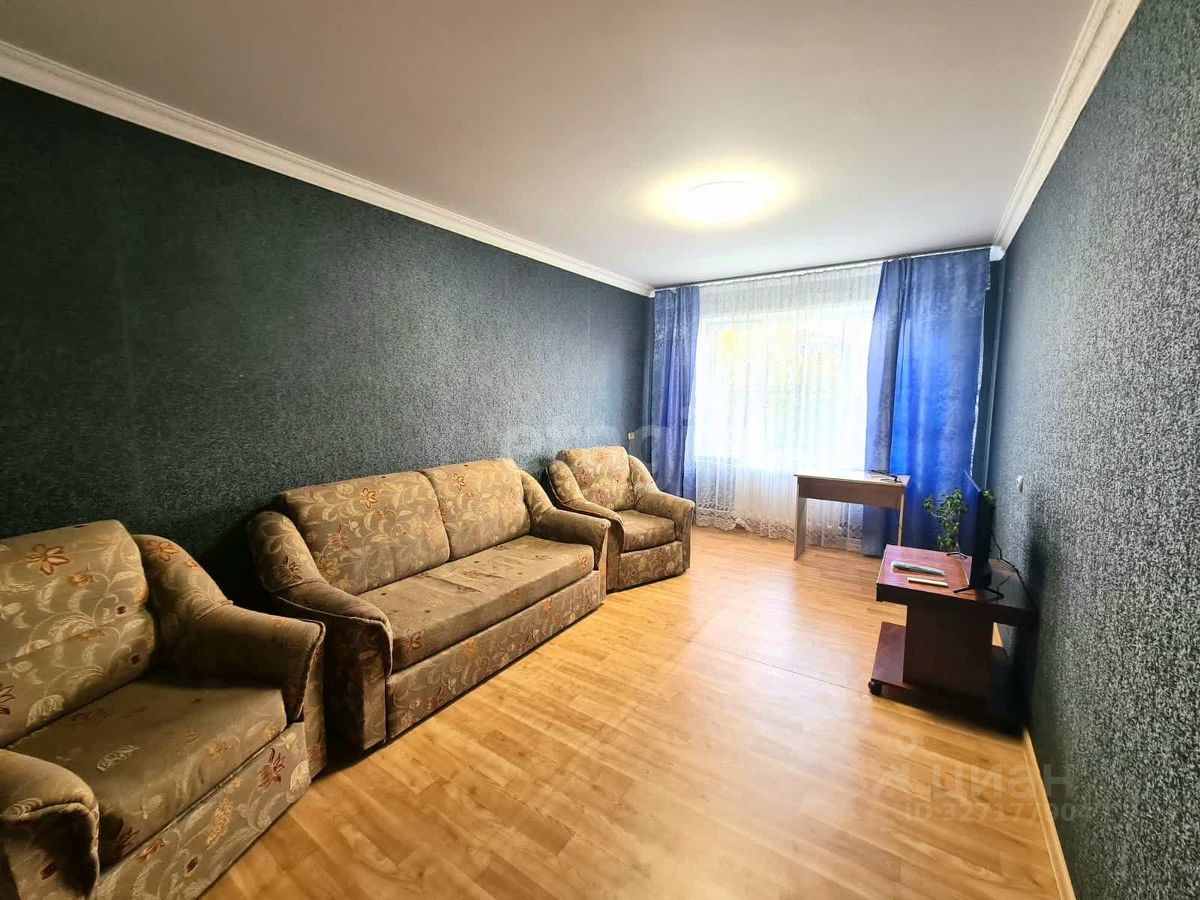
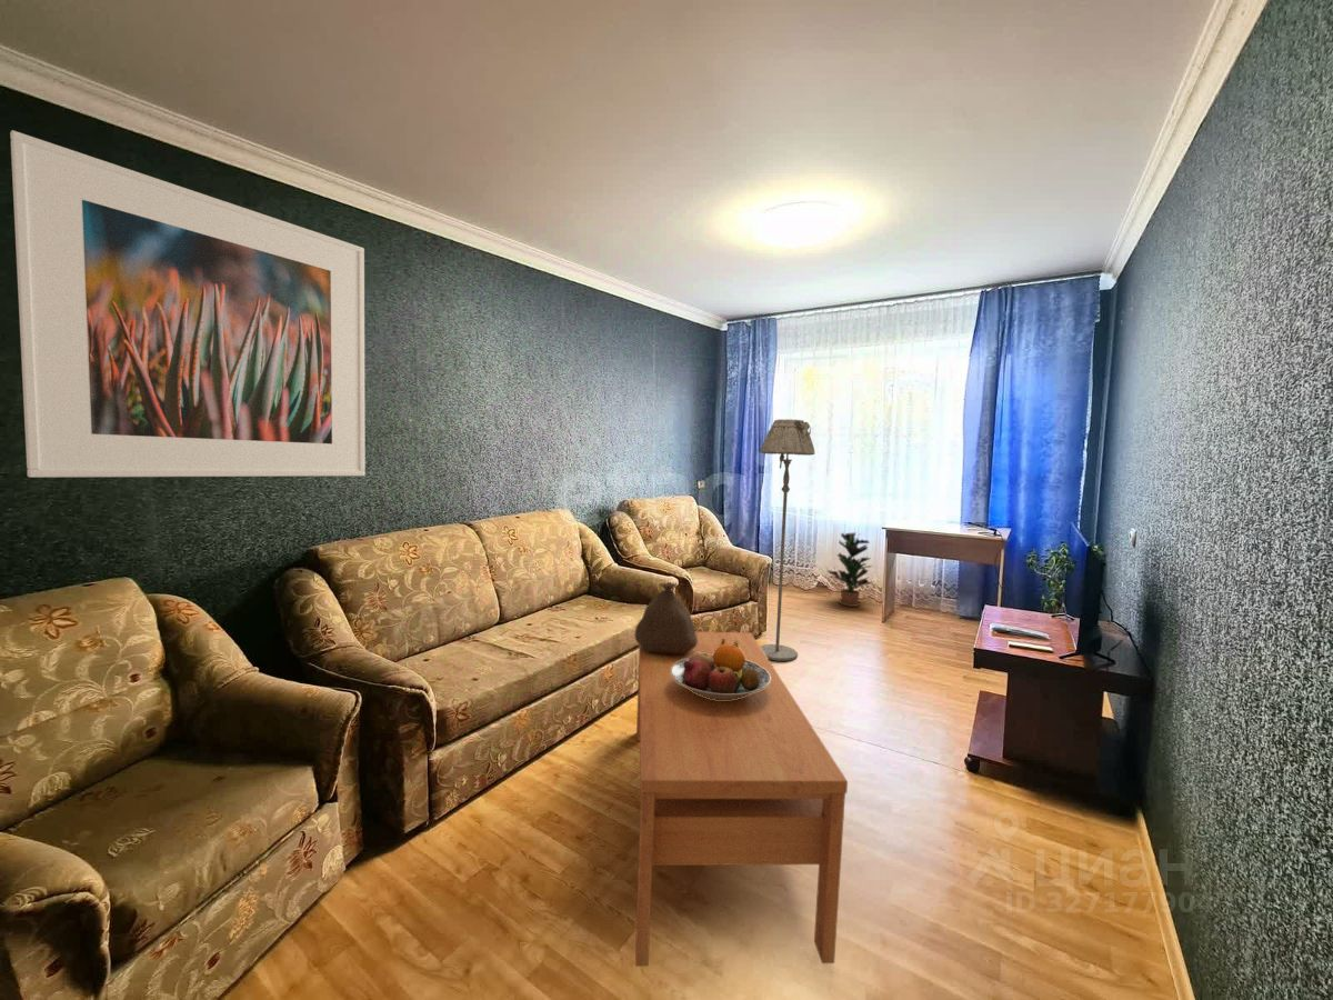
+ fruit bowl [671,638,771,700]
+ potted plant [826,531,874,608]
+ bag [634,581,698,654]
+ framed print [9,129,367,479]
+ coffee table [634,631,849,968]
+ floor lamp [760,418,816,662]
